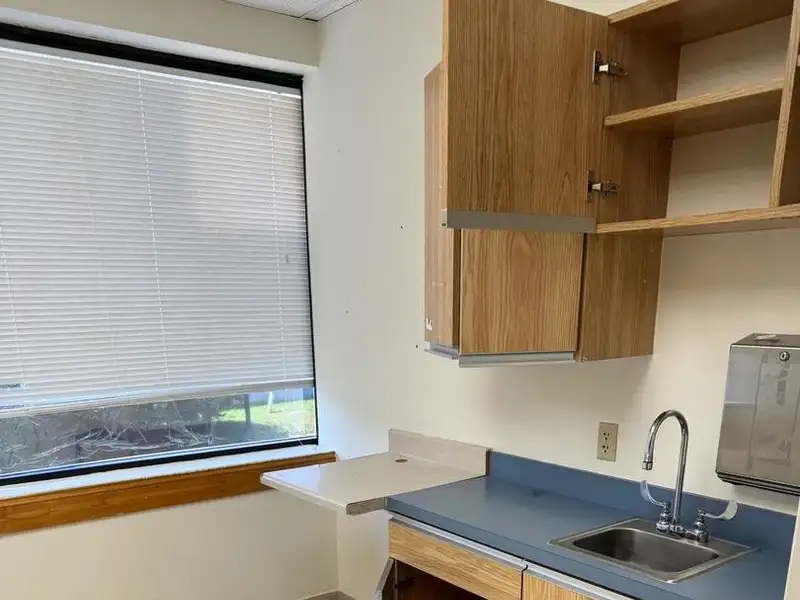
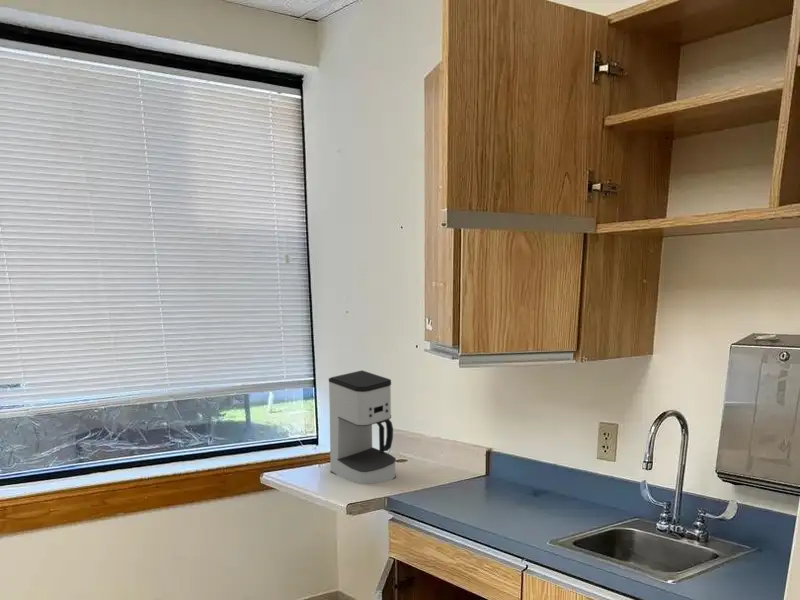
+ coffee maker [328,369,397,485]
